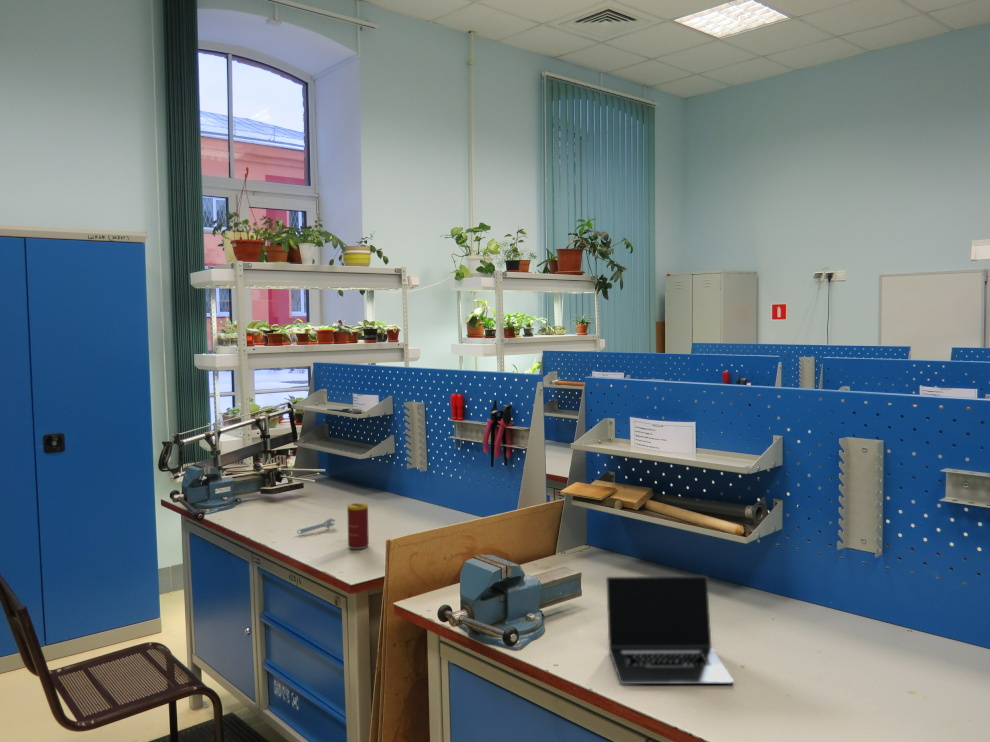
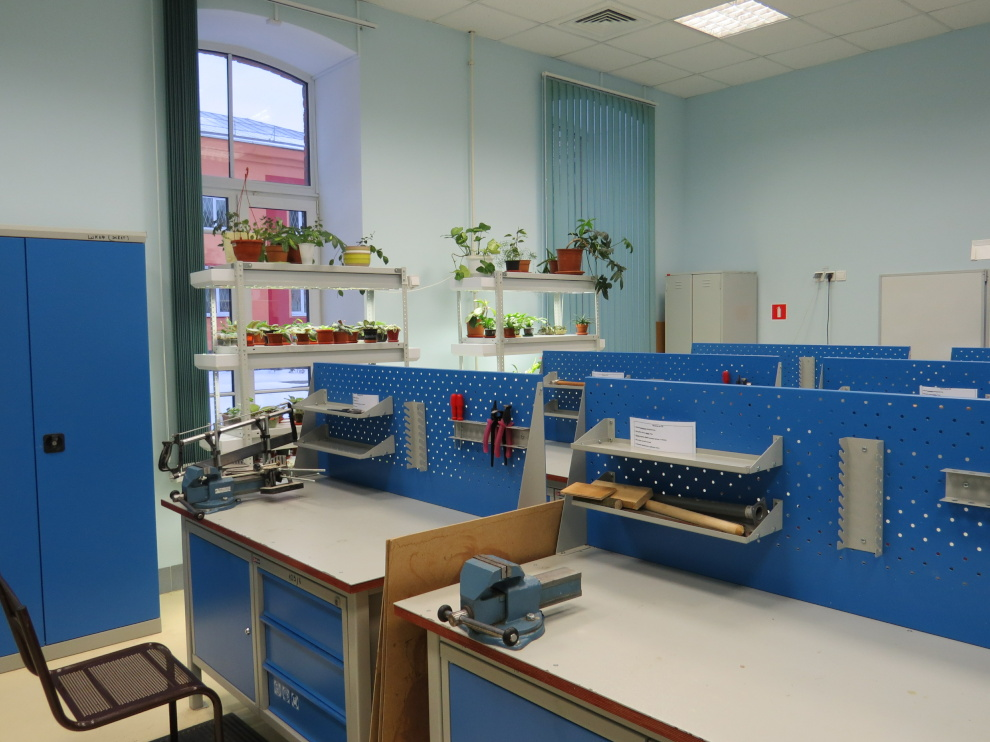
- beverage can [346,502,370,550]
- adjustable wrench [296,517,336,535]
- laptop [605,575,735,685]
